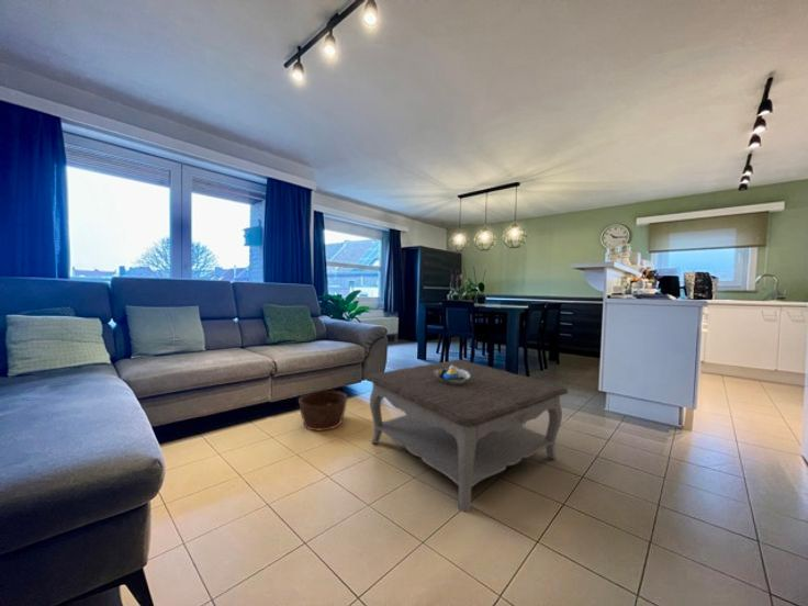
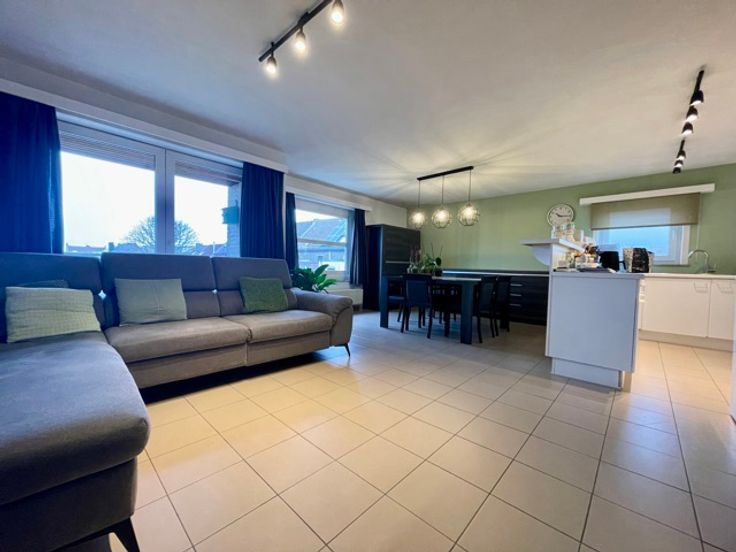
- basket [298,389,349,431]
- coffee table [366,359,569,514]
- decorative bowl [434,366,471,384]
